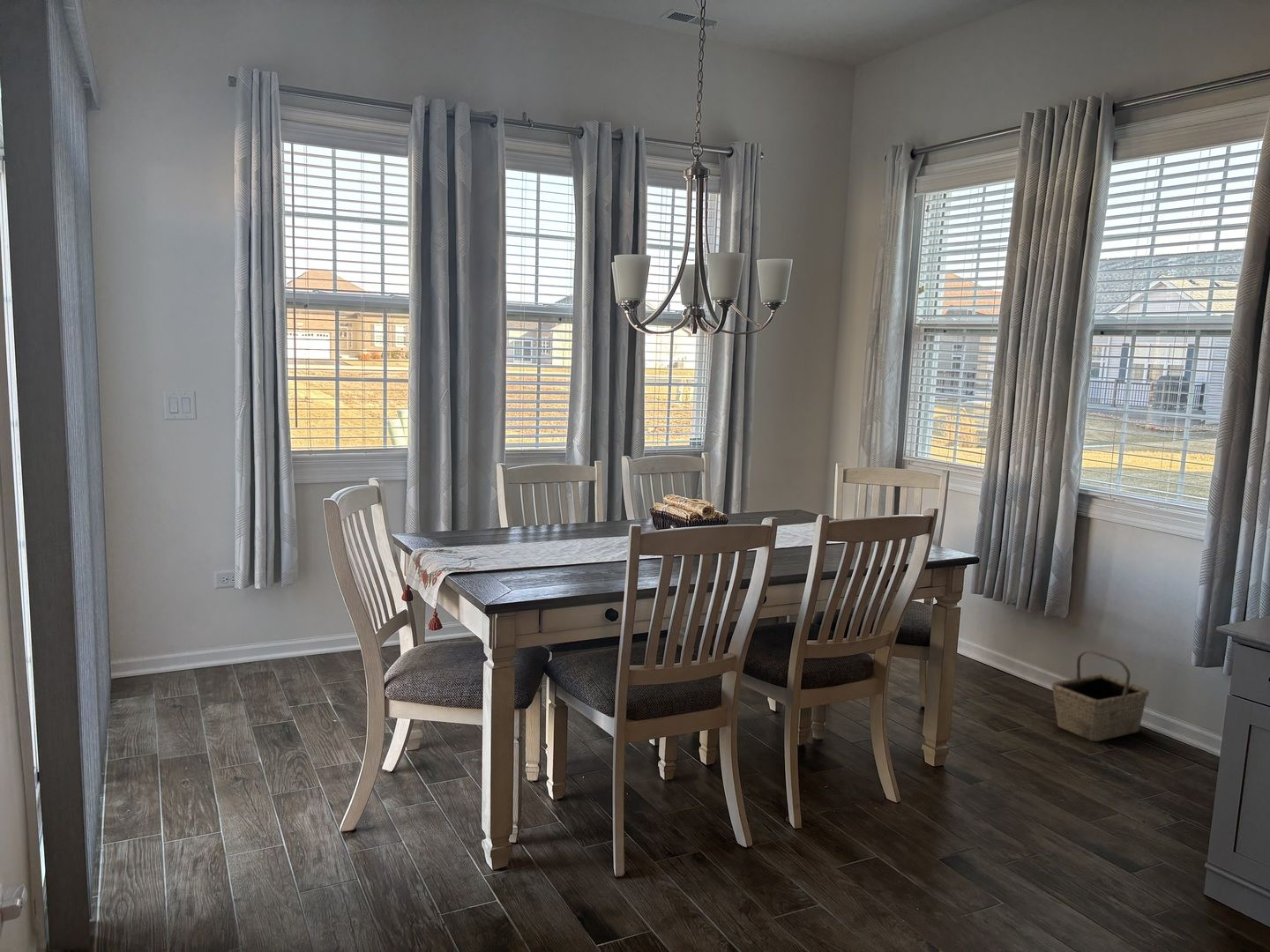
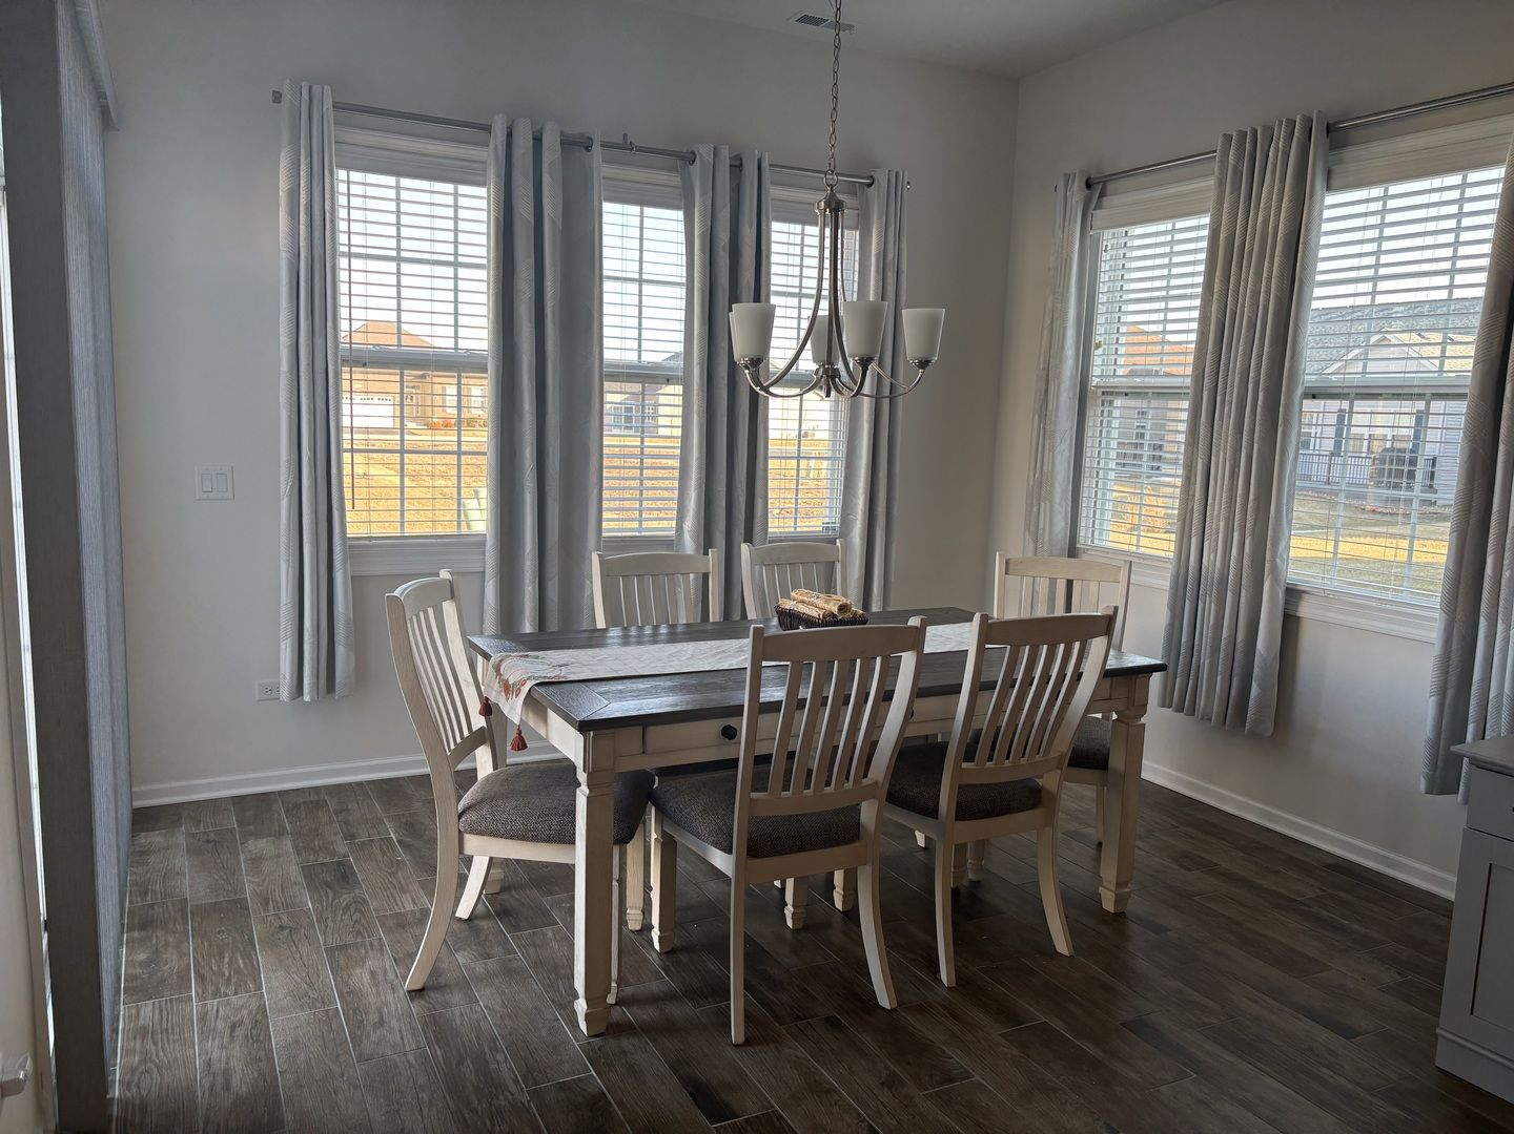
- basket [1050,651,1150,742]
